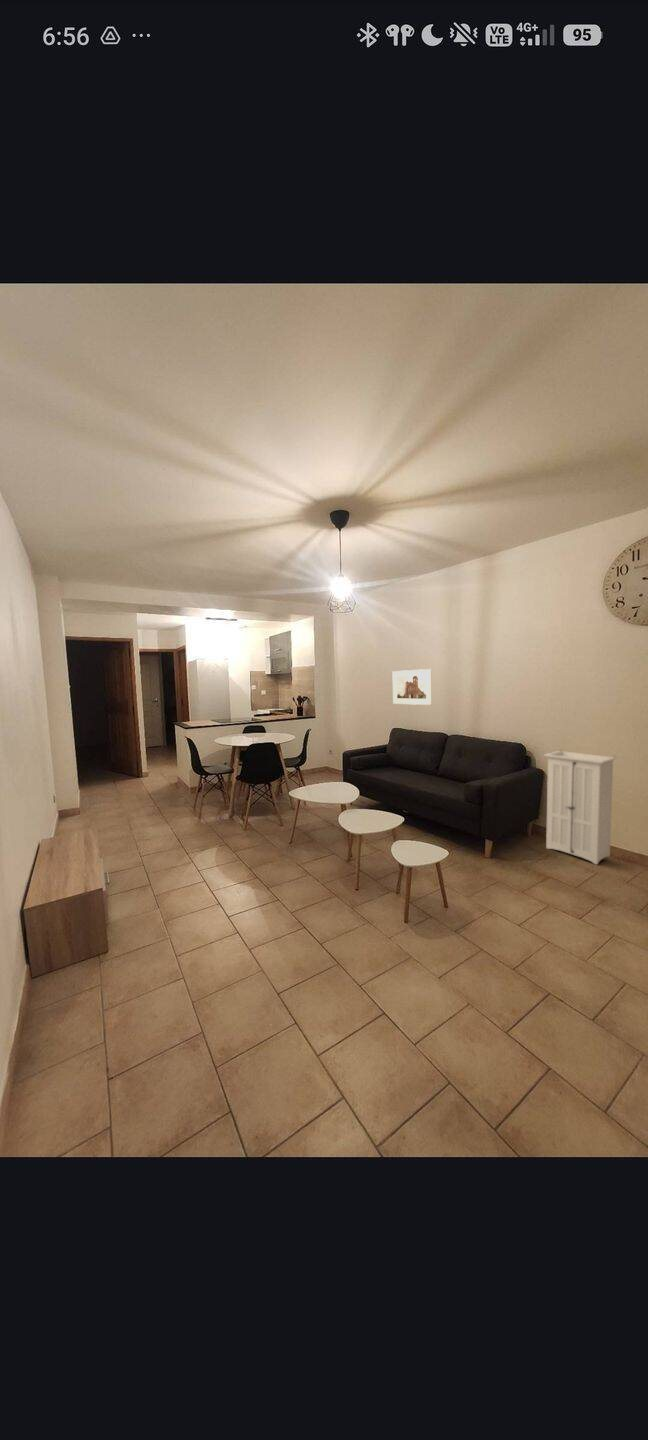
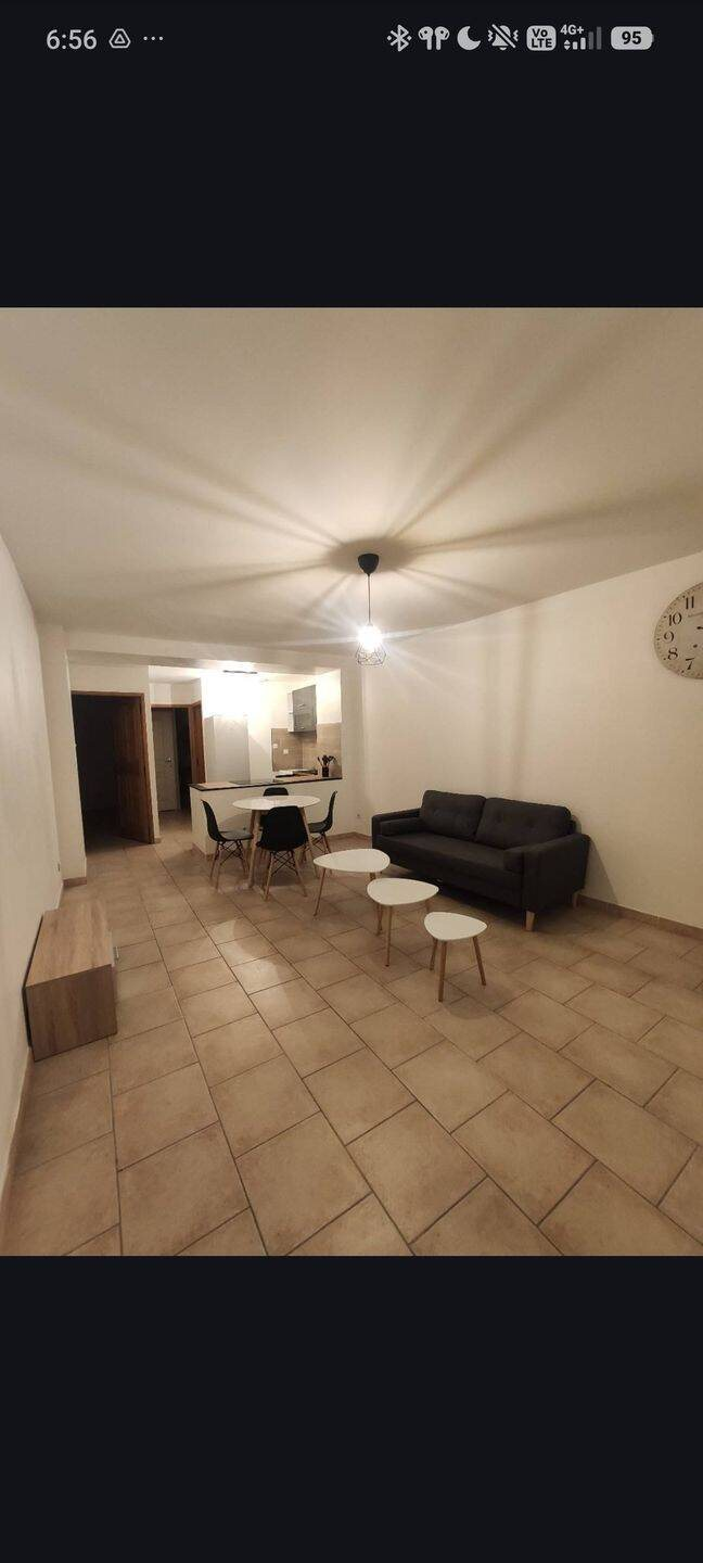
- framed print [392,668,433,706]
- storage cabinet [543,748,618,866]
